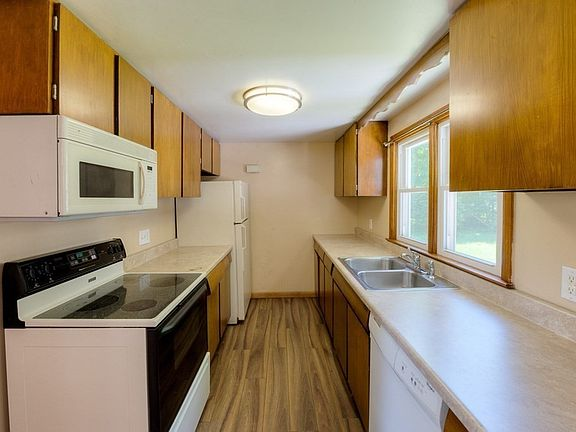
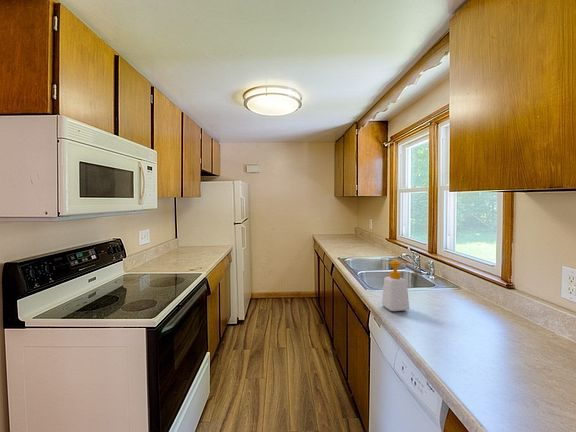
+ soap bottle [381,259,414,312]
